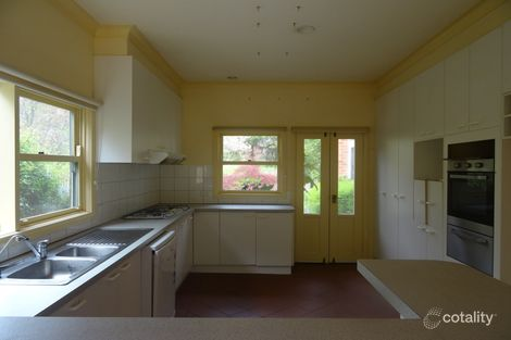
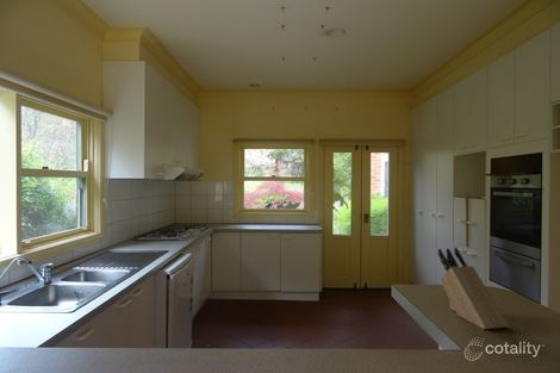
+ knife block [437,247,511,330]
